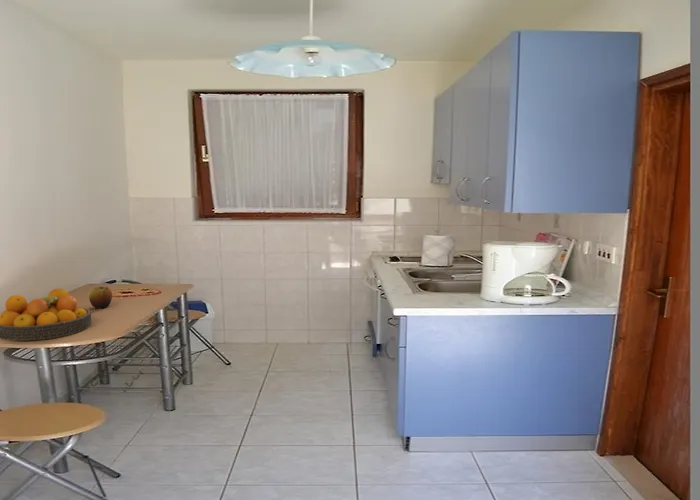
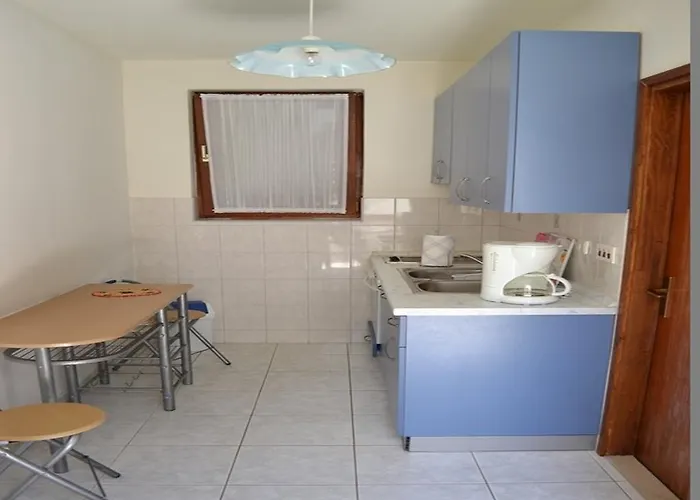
- apple [88,286,113,309]
- fruit bowl [0,287,92,342]
